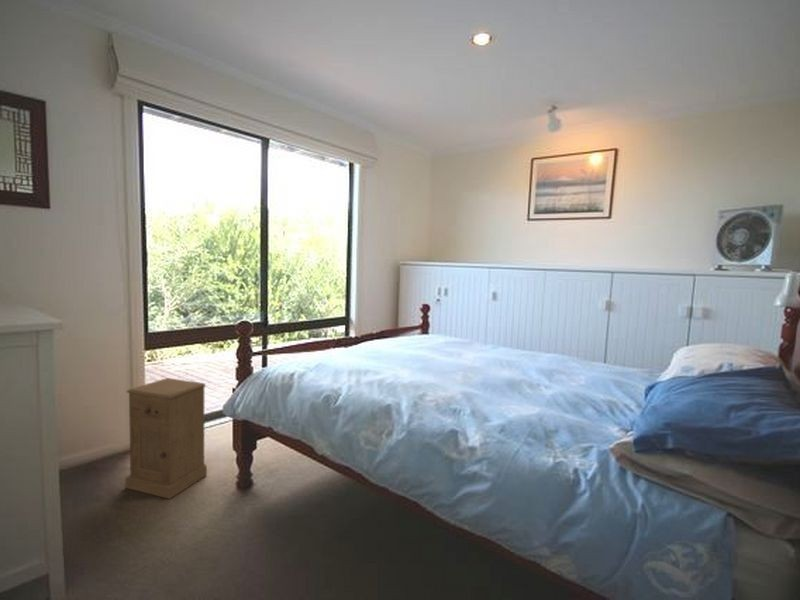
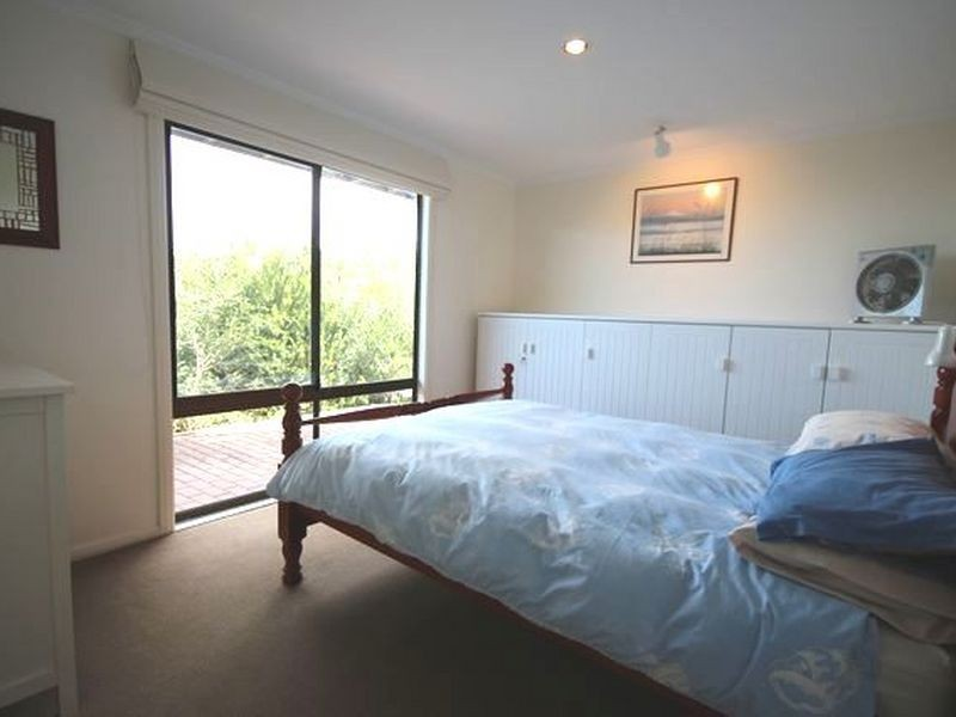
- nightstand [124,377,208,500]
